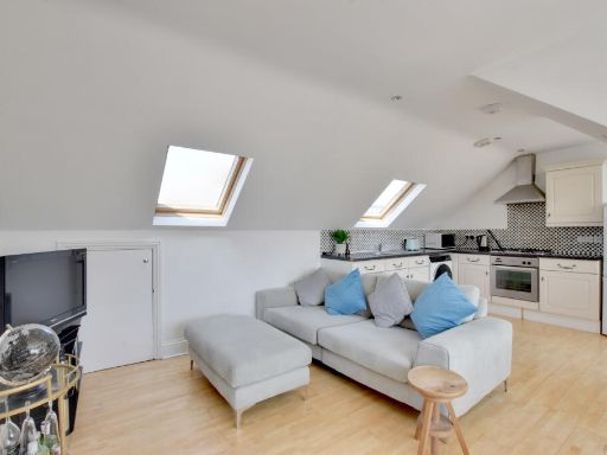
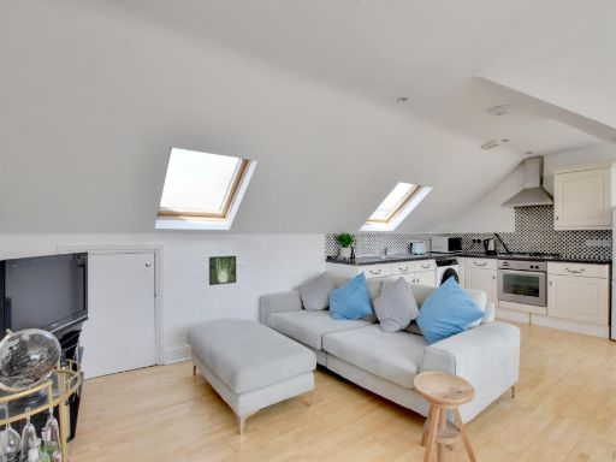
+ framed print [208,255,237,286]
